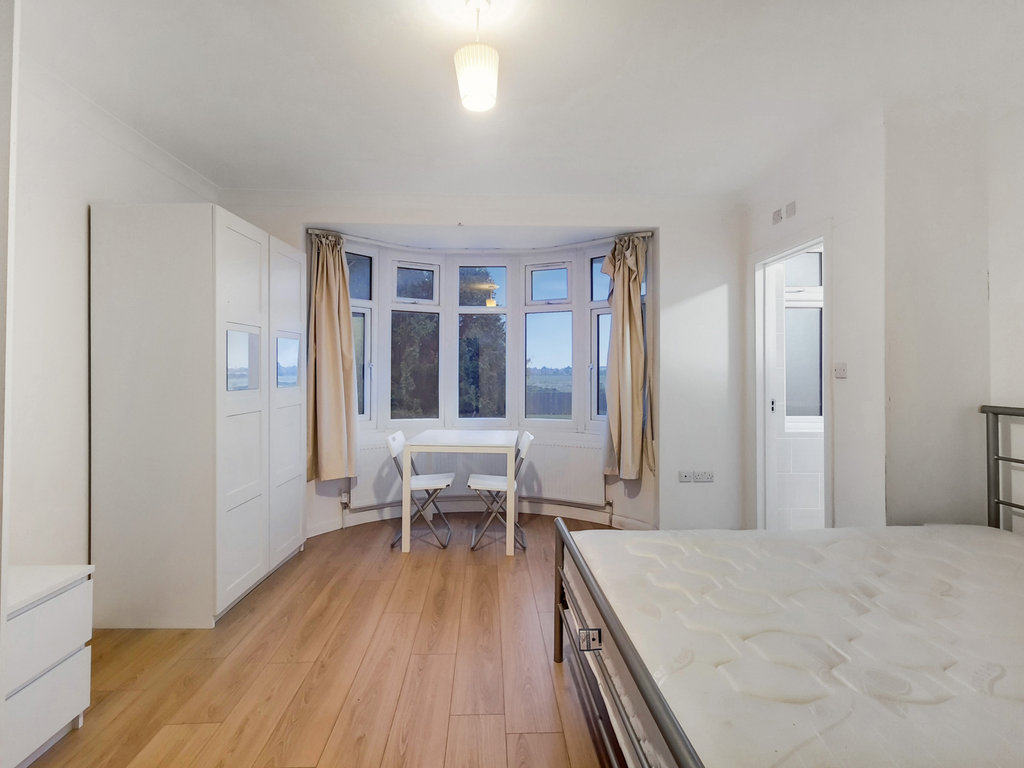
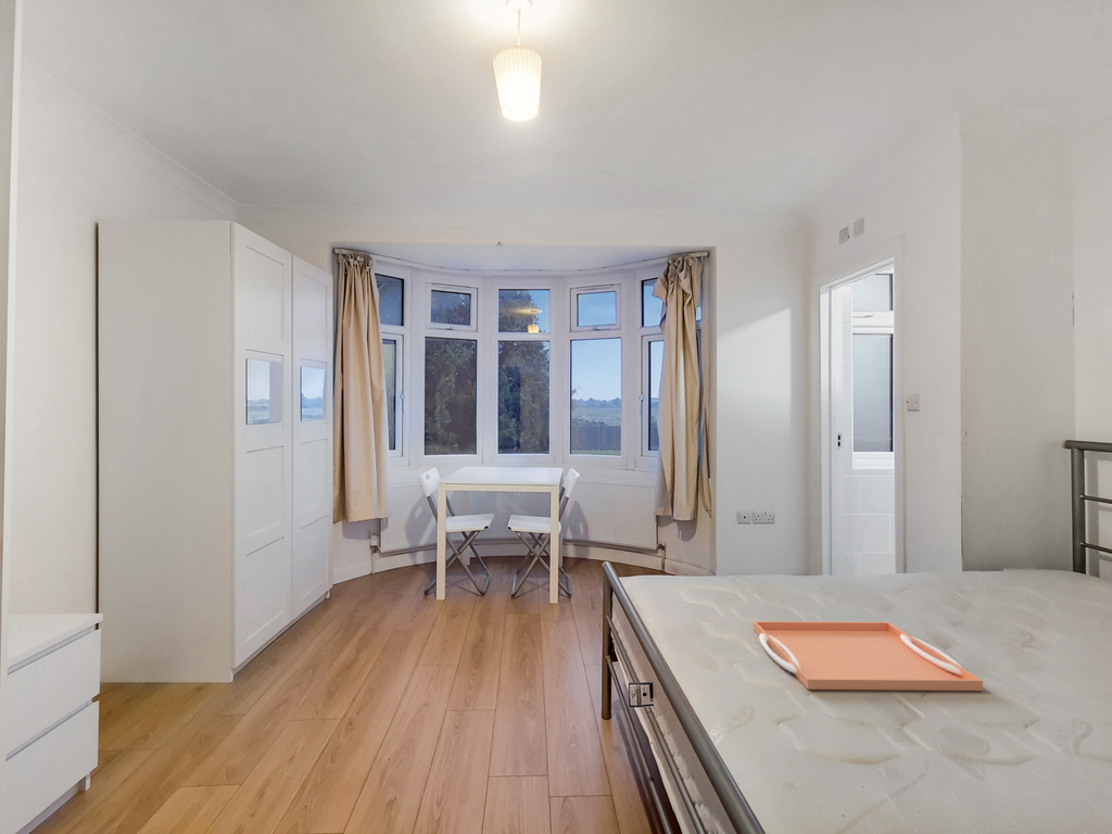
+ serving tray [753,620,984,692]
